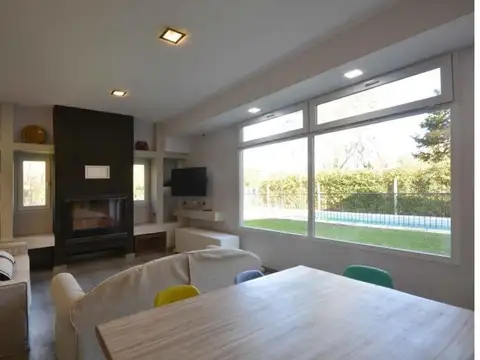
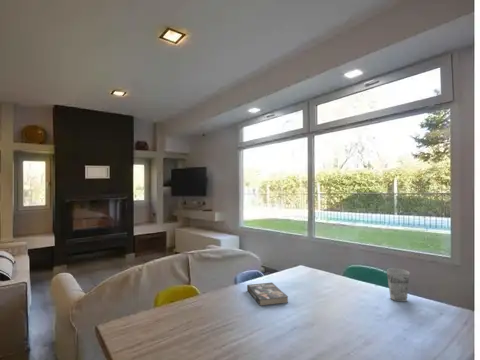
+ book [246,282,289,307]
+ cup [386,267,411,303]
